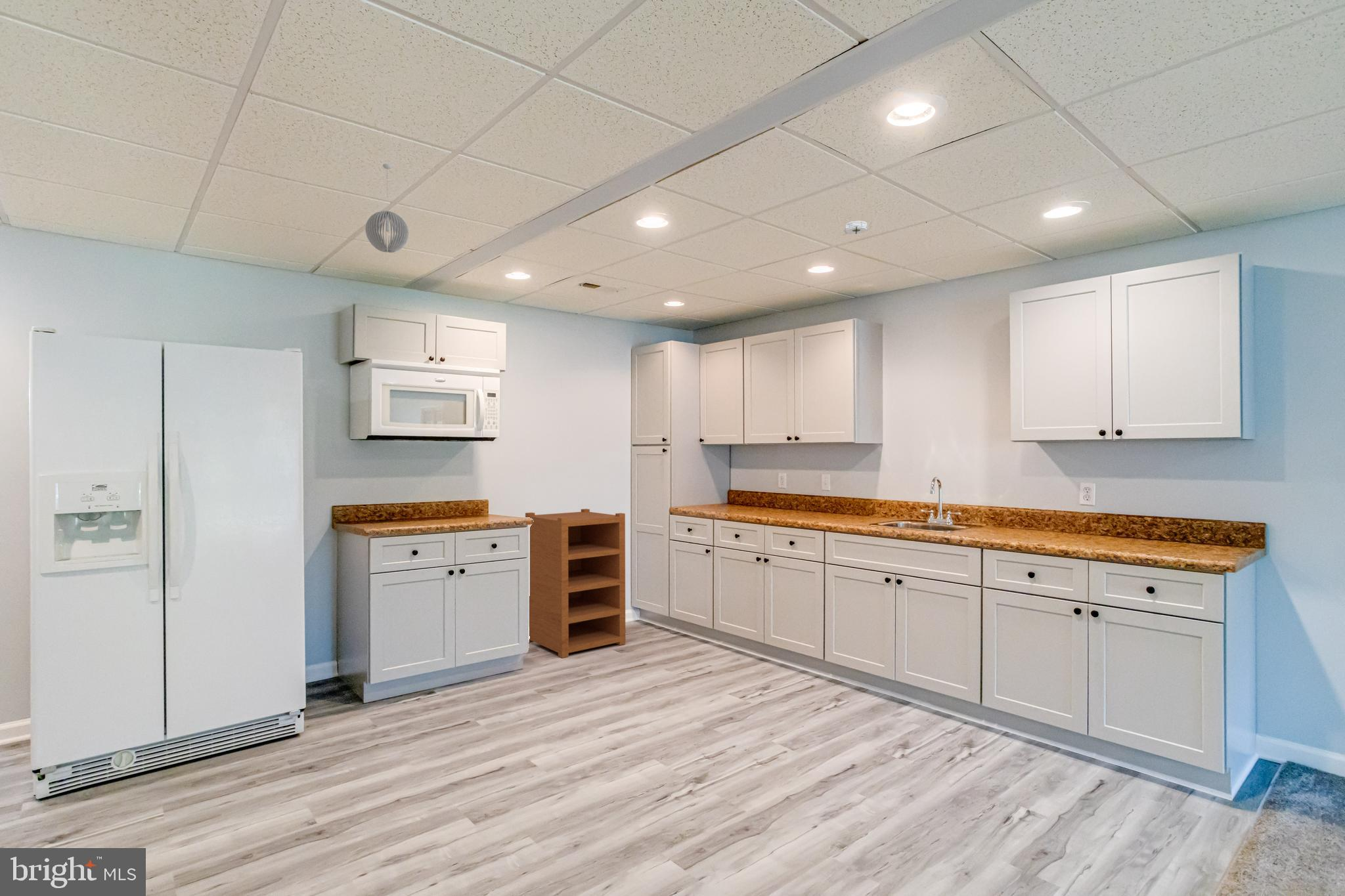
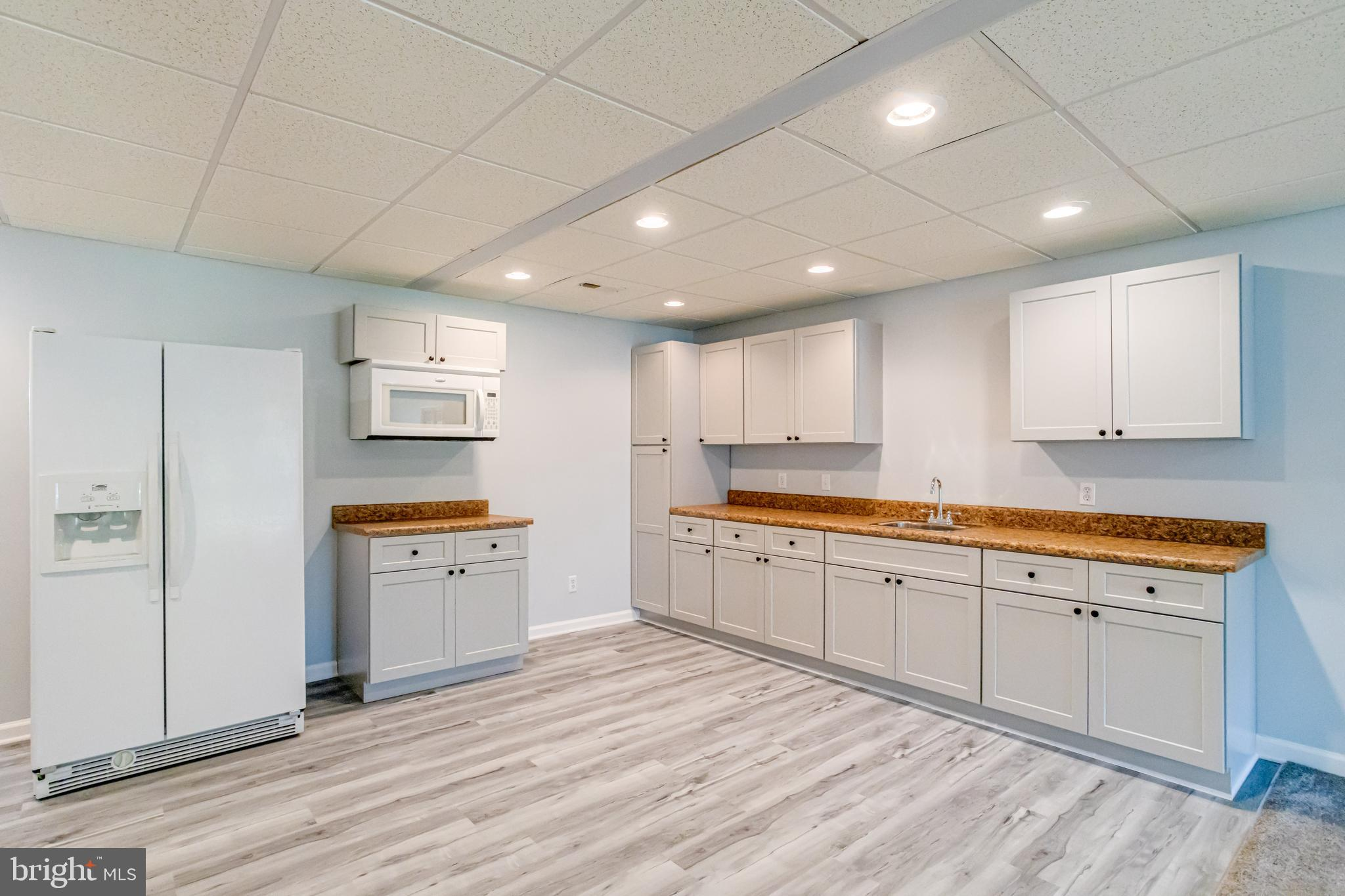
- smoke detector [841,221,870,236]
- pendant light [365,163,409,253]
- cupboard [525,508,626,658]
